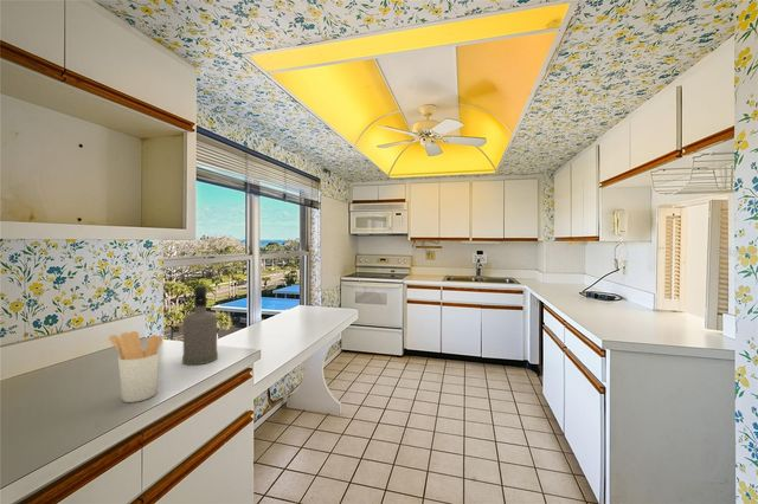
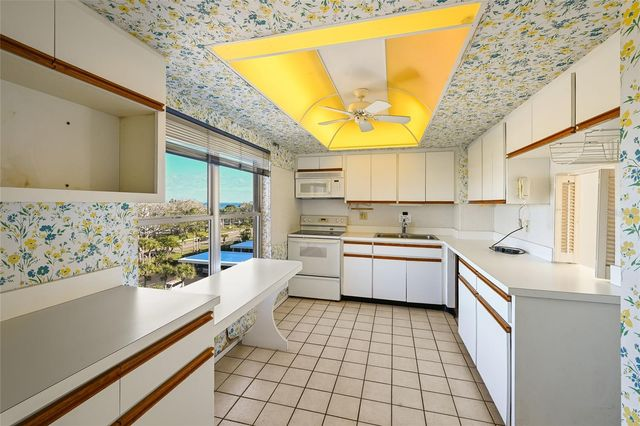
- utensil holder [108,330,163,403]
- spray bottle [181,285,219,366]
